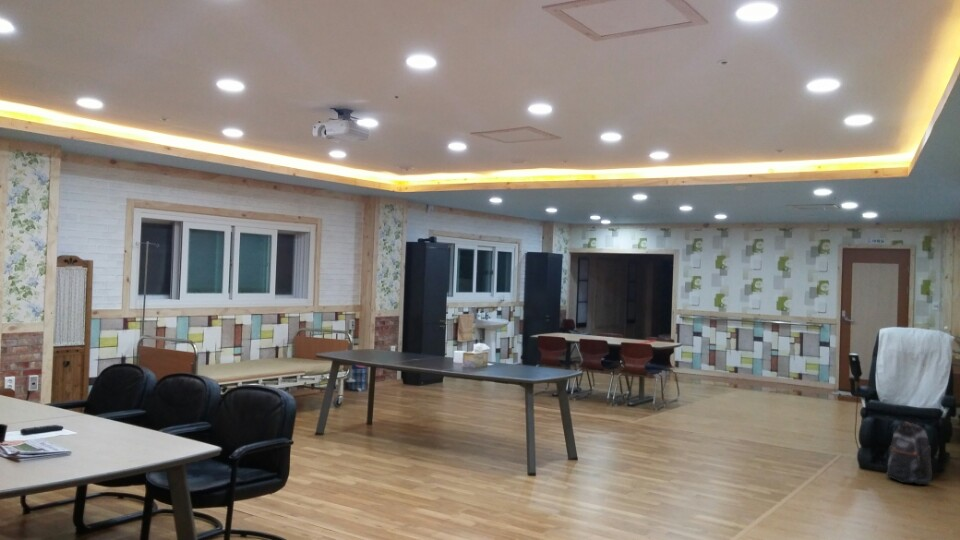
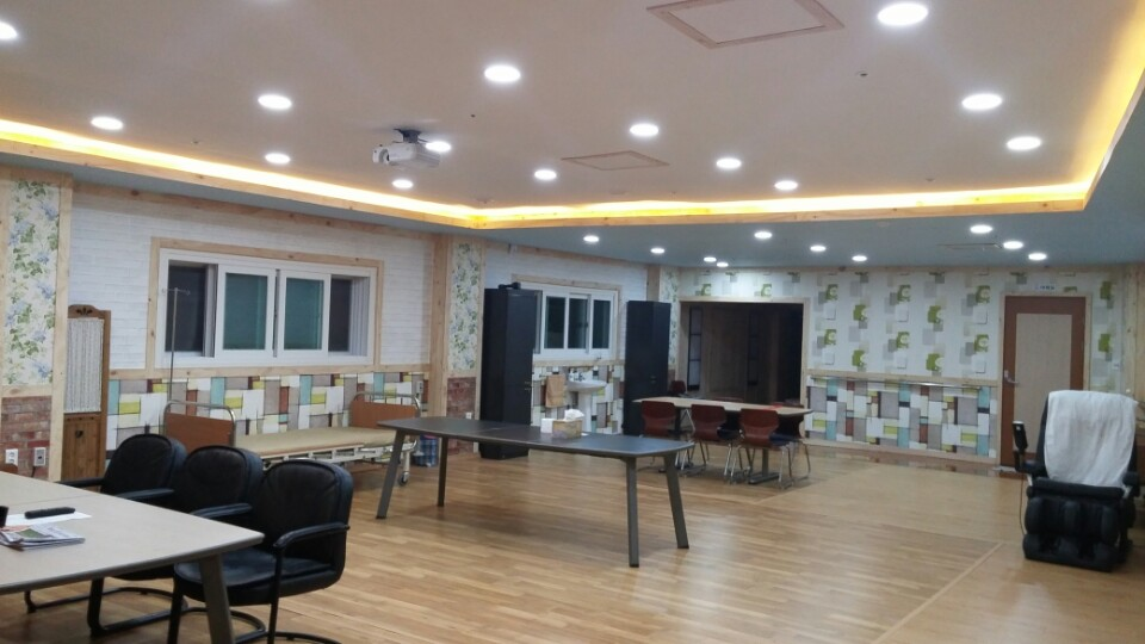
- backpack [885,421,933,486]
